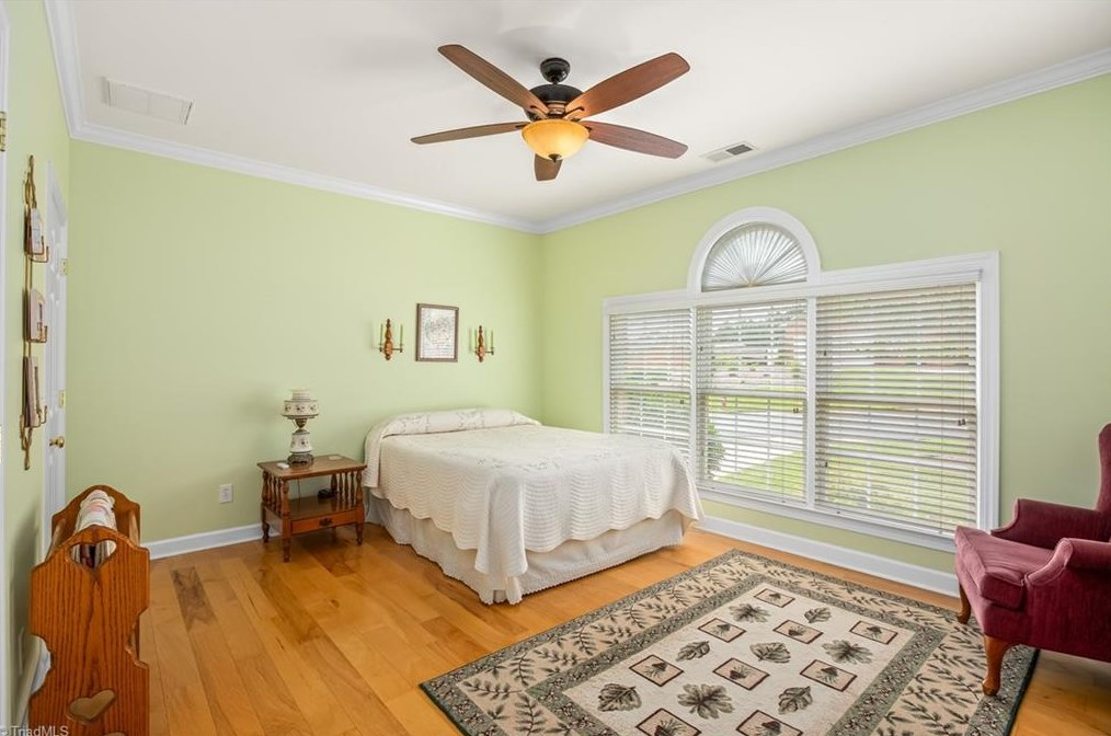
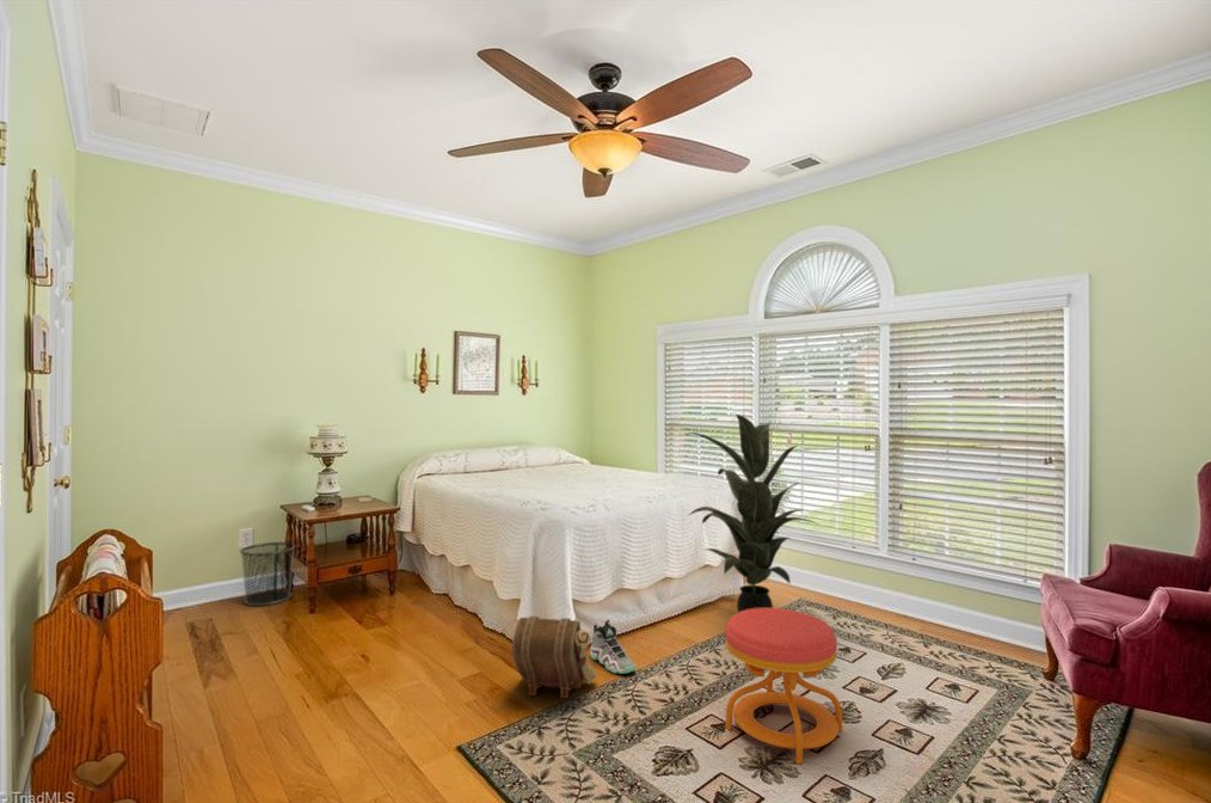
+ waste bin [239,541,296,607]
+ indoor plant [686,412,818,613]
+ pouch [511,615,598,699]
+ sneaker [589,619,637,675]
+ stool [724,607,843,765]
